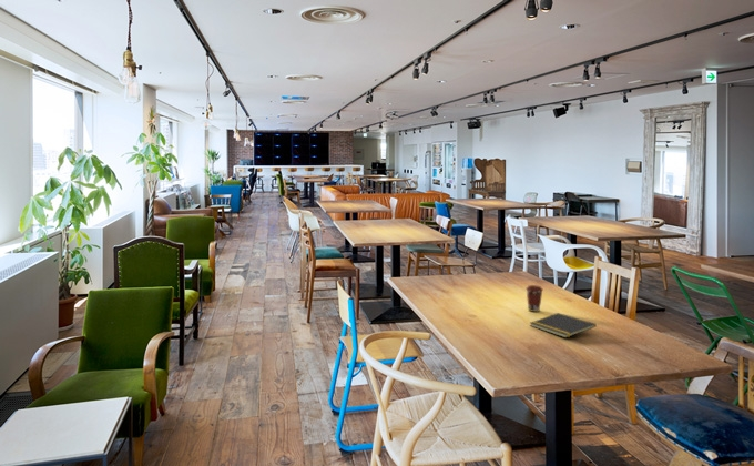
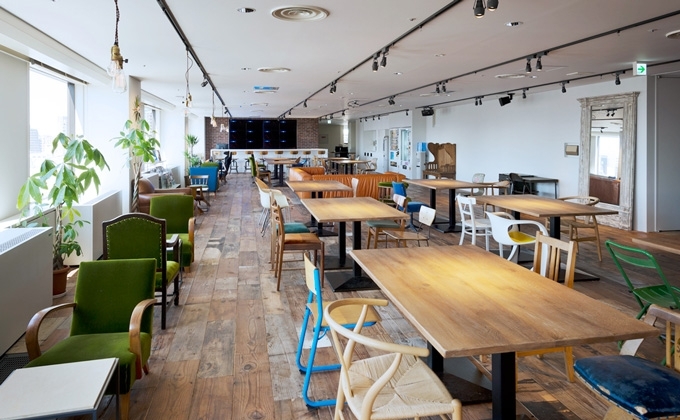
- notepad [529,312,598,338]
- coffee cup [524,284,544,313]
